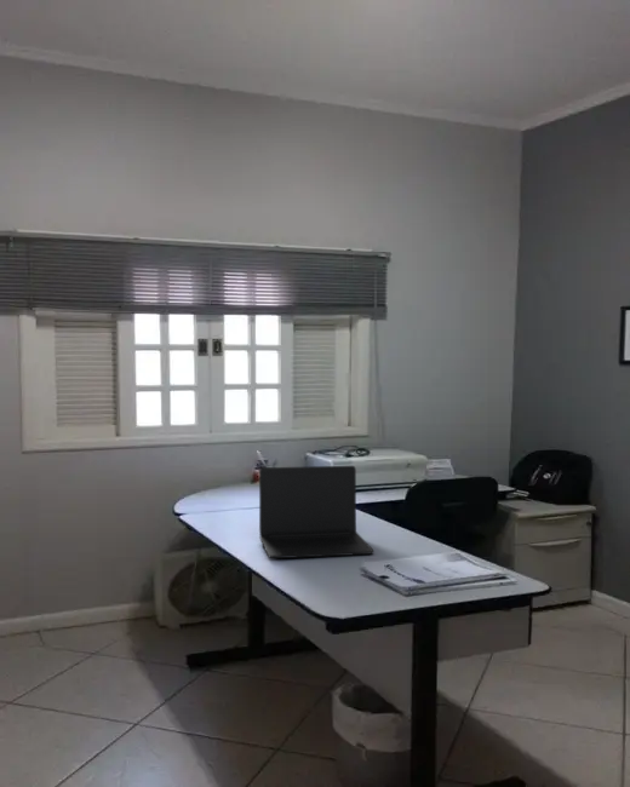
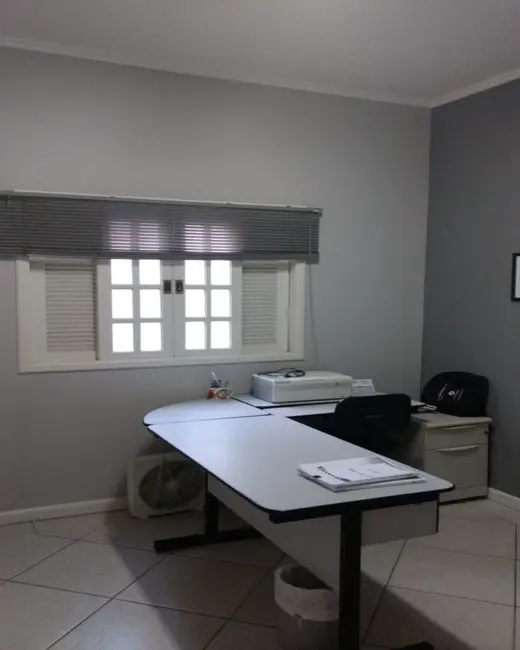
- laptop [258,465,374,559]
